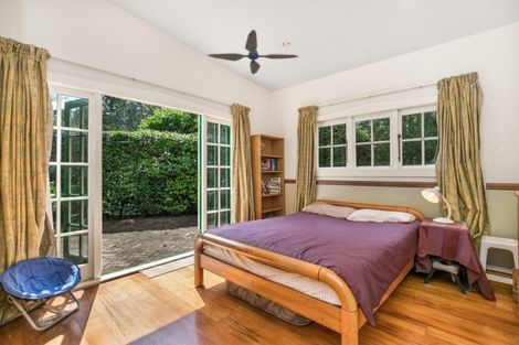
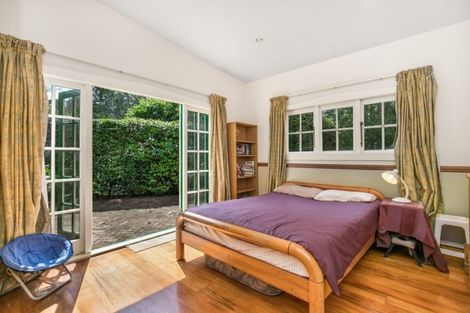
- ceiling fan [206,29,299,75]
